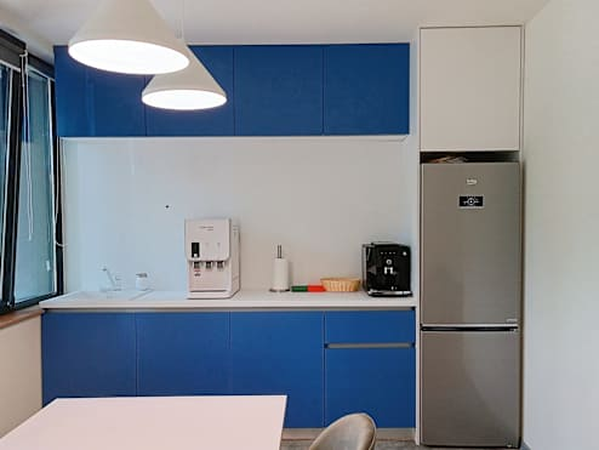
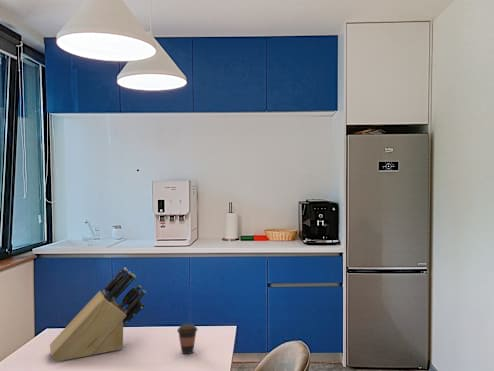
+ coffee cup [176,323,198,355]
+ knife block [49,266,147,362]
